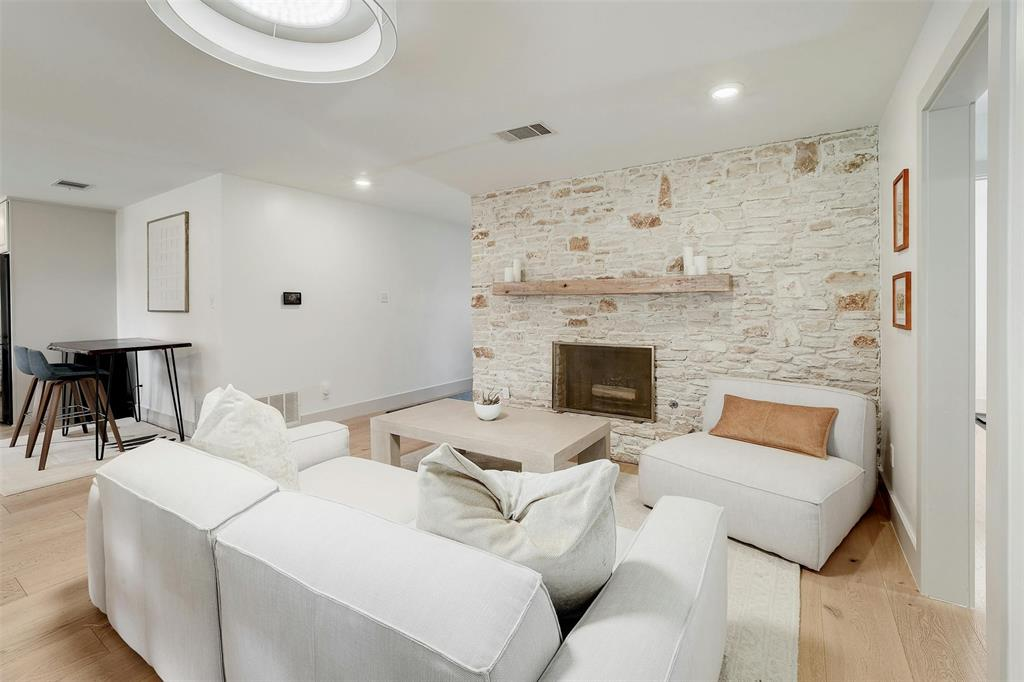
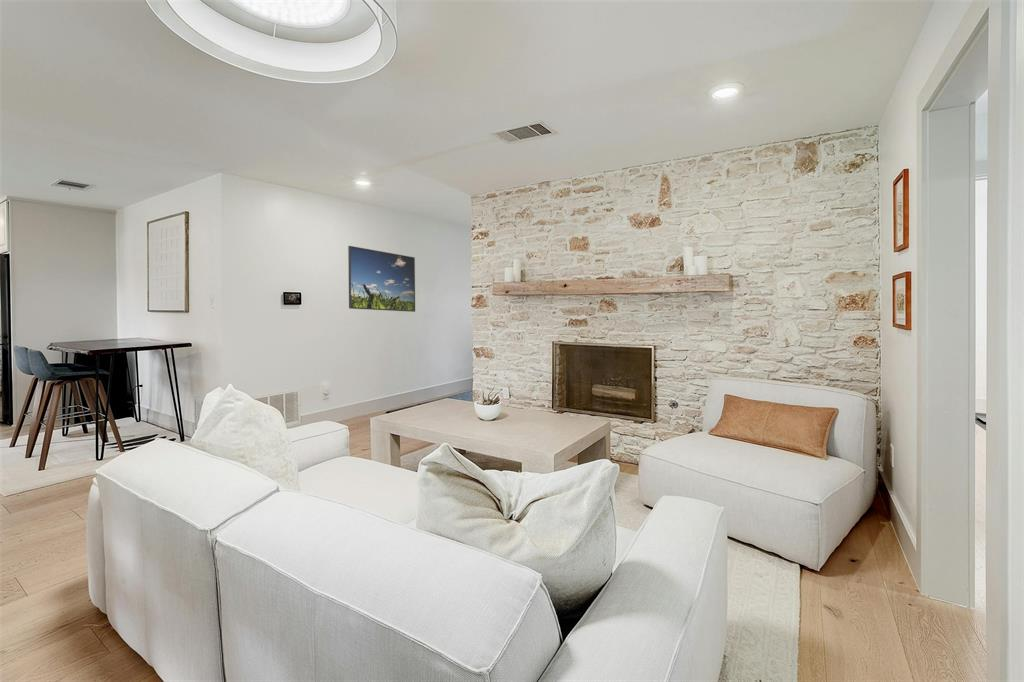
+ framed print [347,245,416,313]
